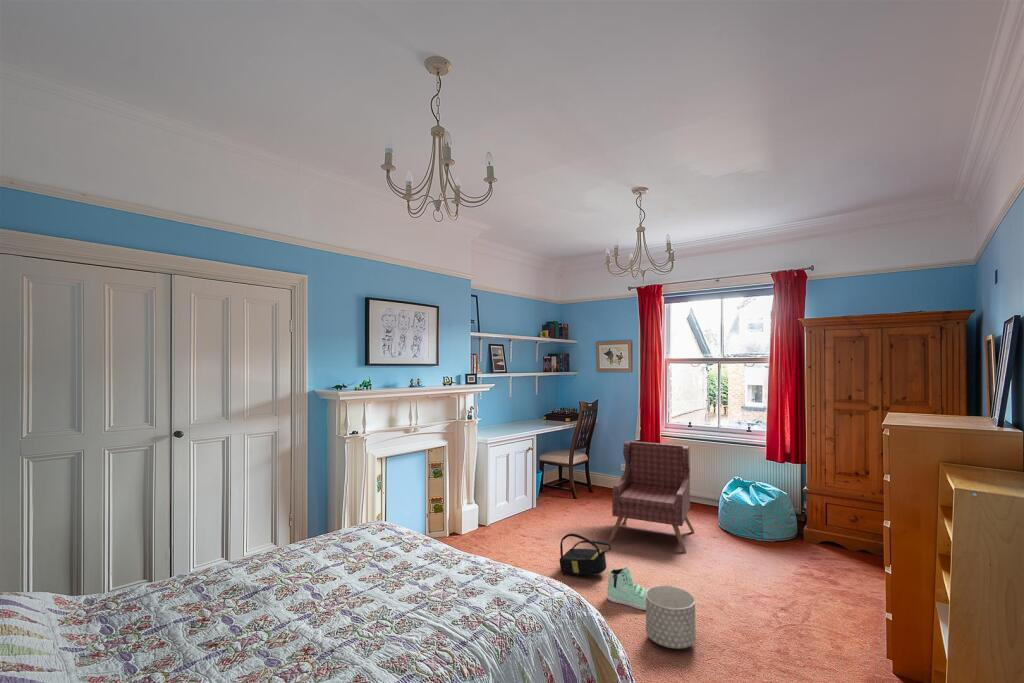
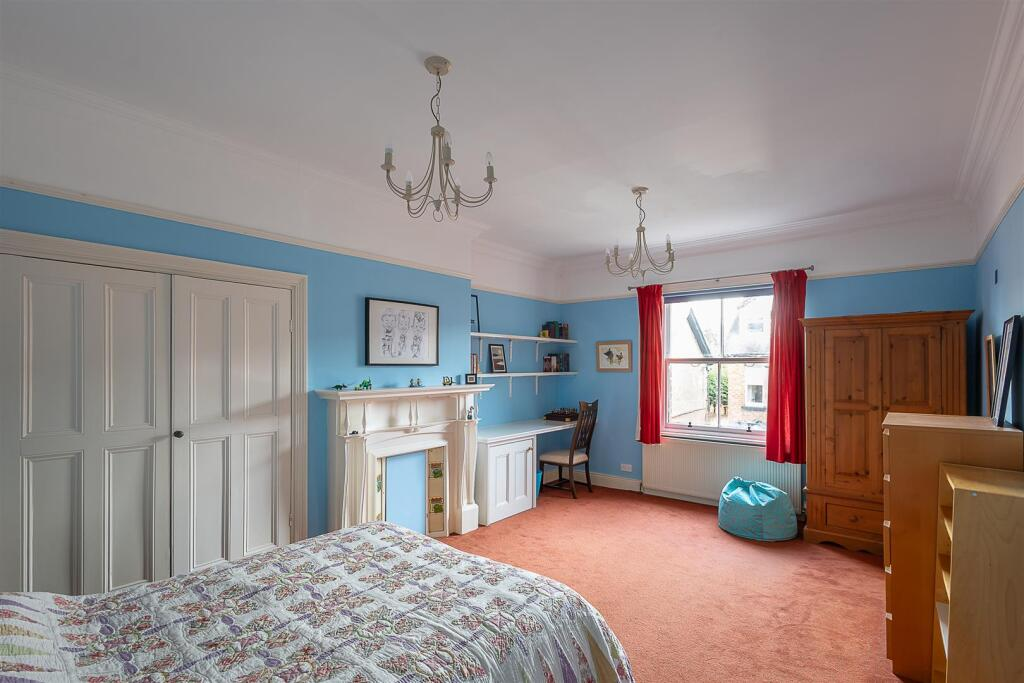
- planter [645,584,697,650]
- armchair [608,440,695,555]
- sneaker [606,566,647,611]
- backpack [559,533,613,577]
